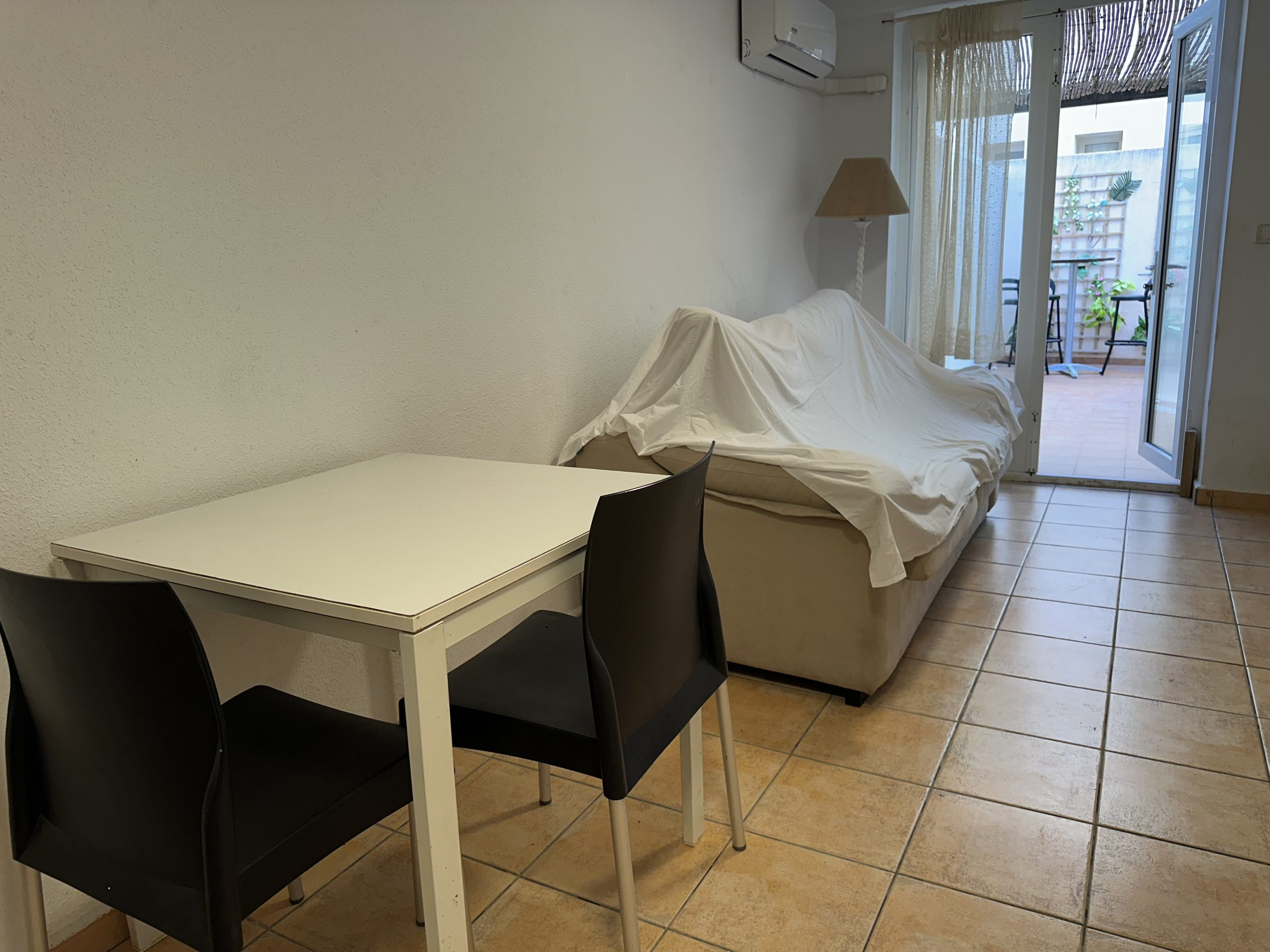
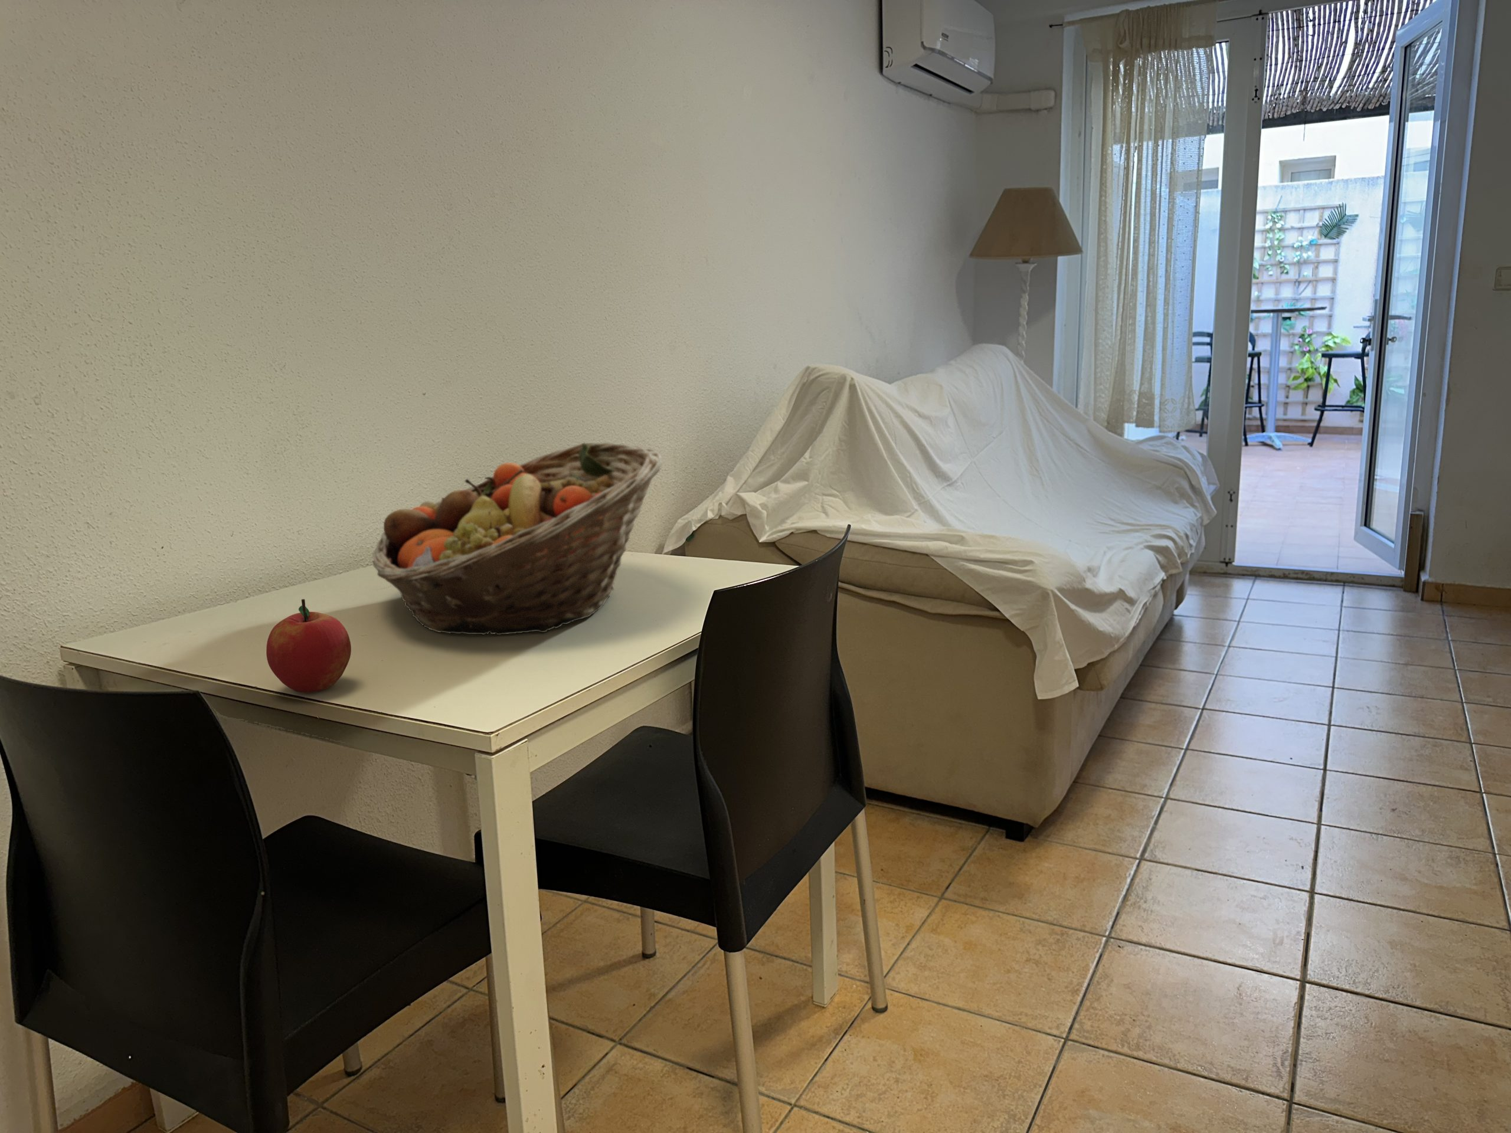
+ fruit basket [372,442,664,636]
+ apple [265,599,352,694]
